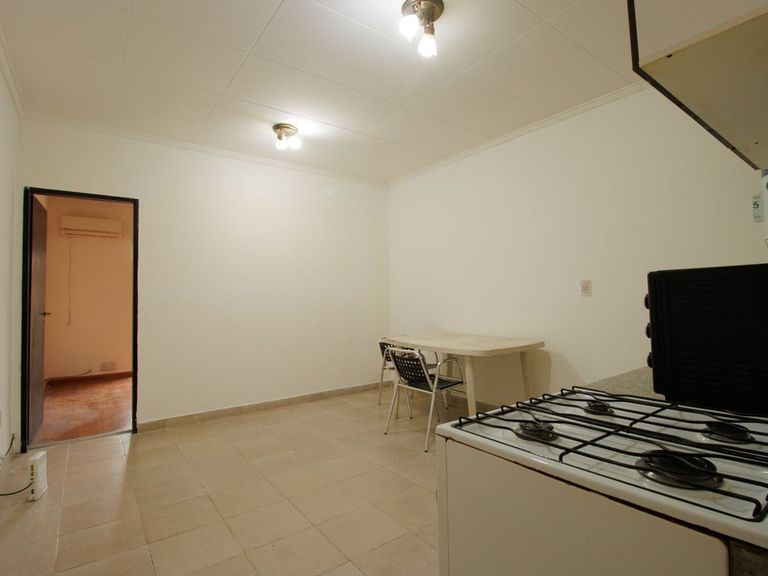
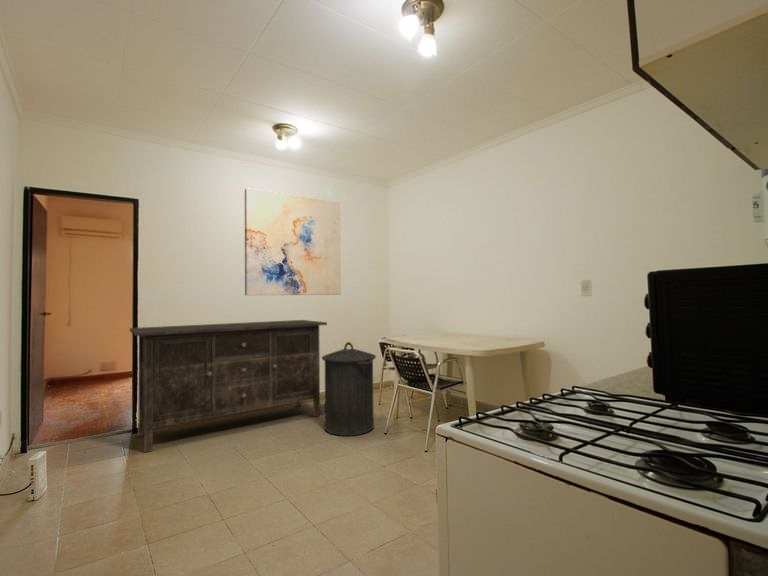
+ trash can [321,341,377,437]
+ wall art [244,187,342,296]
+ sideboard [129,319,328,454]
